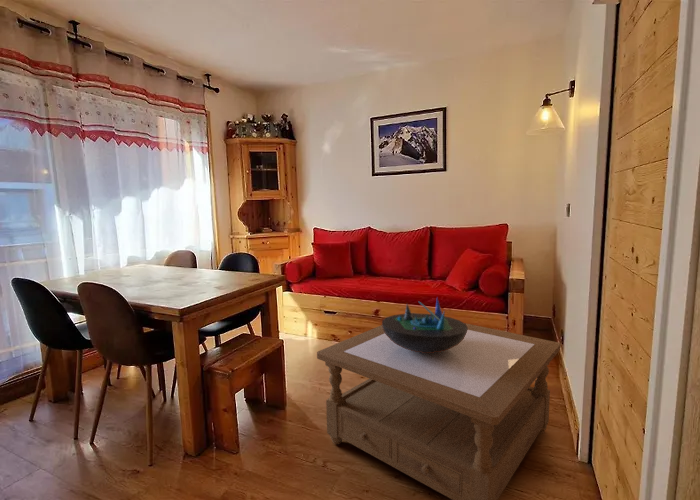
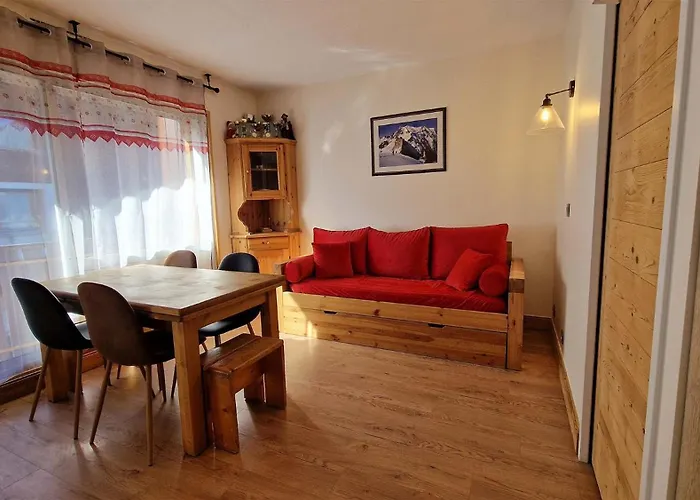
- decorative bowl [381,297,468,353]
- coffee table [316,322,562,500]
